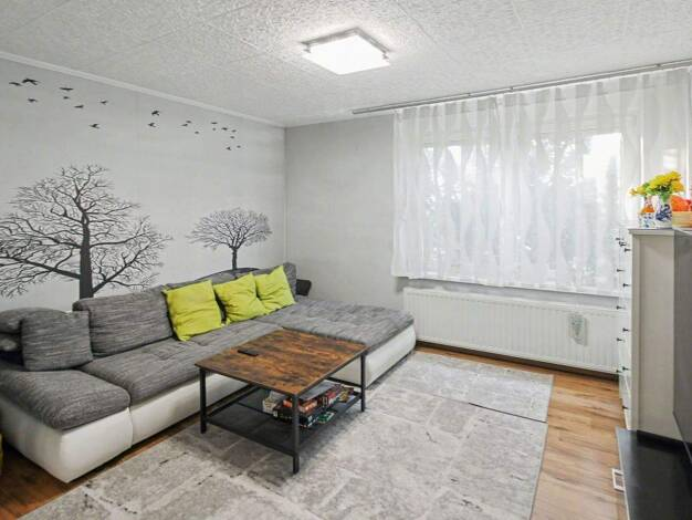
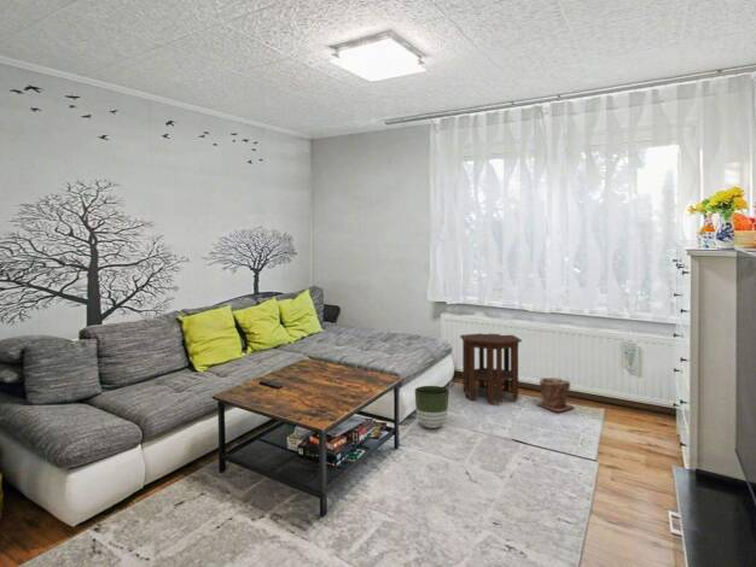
+ side table [459,332,523,404]
+ planter [414,385,449,429]
+ plant pot [535,376,576,413]
